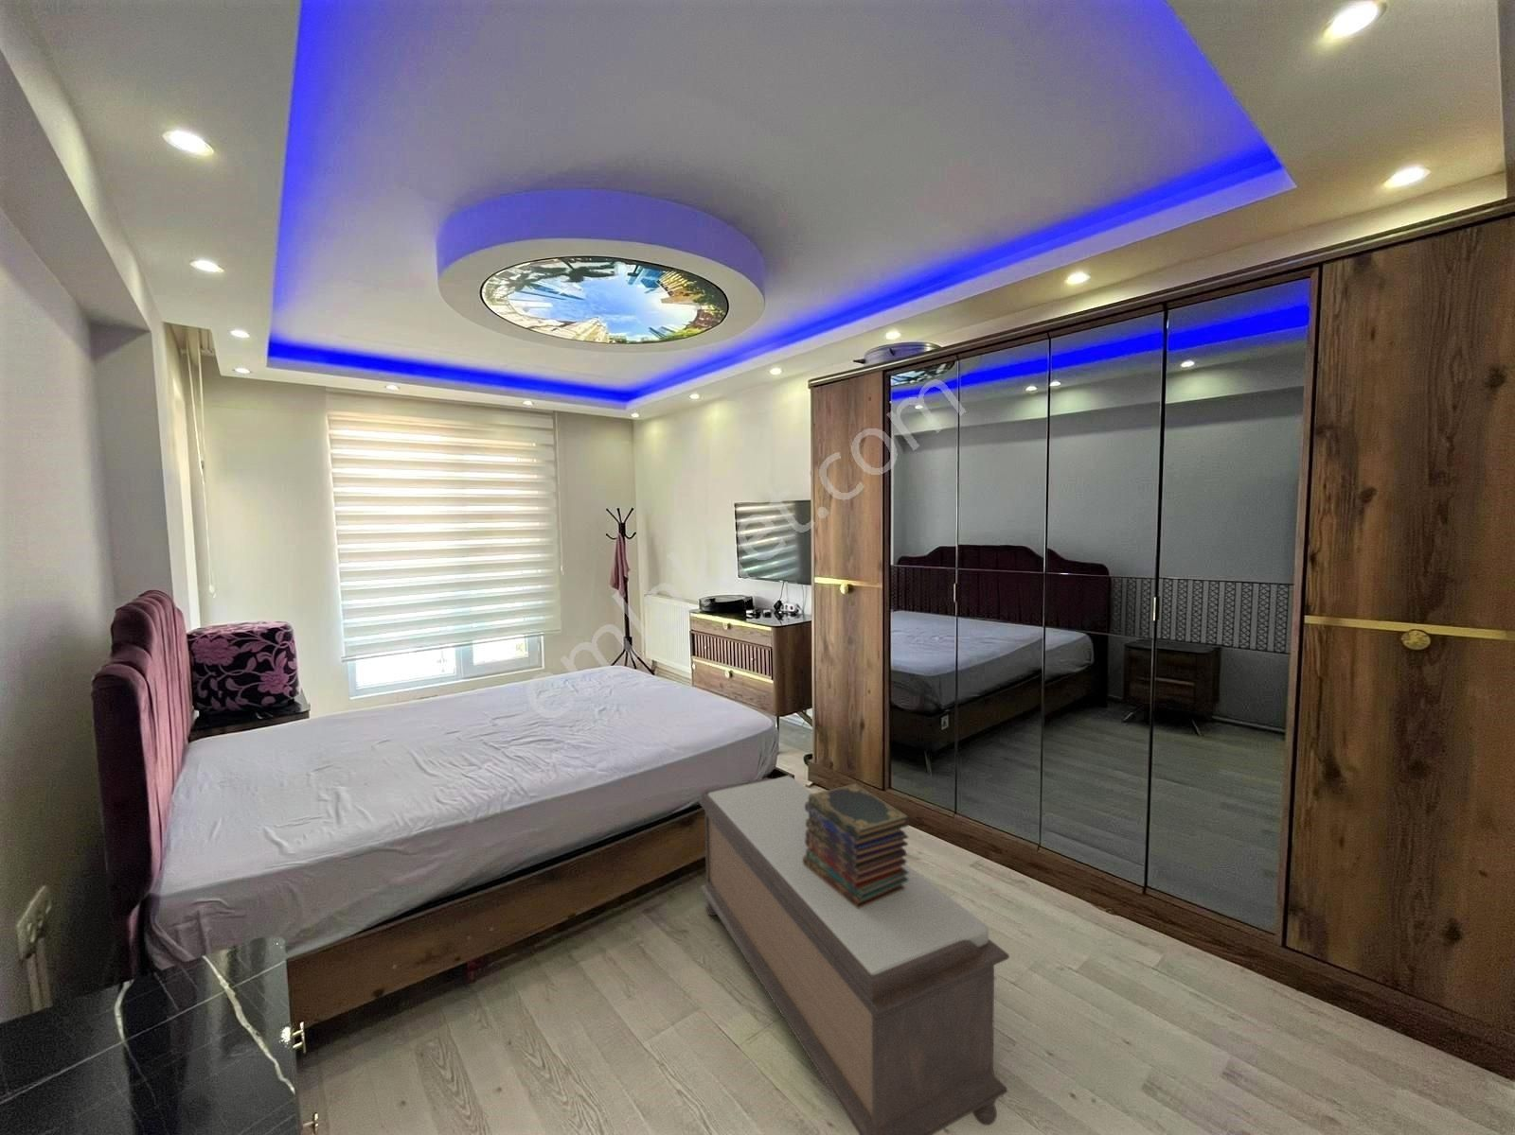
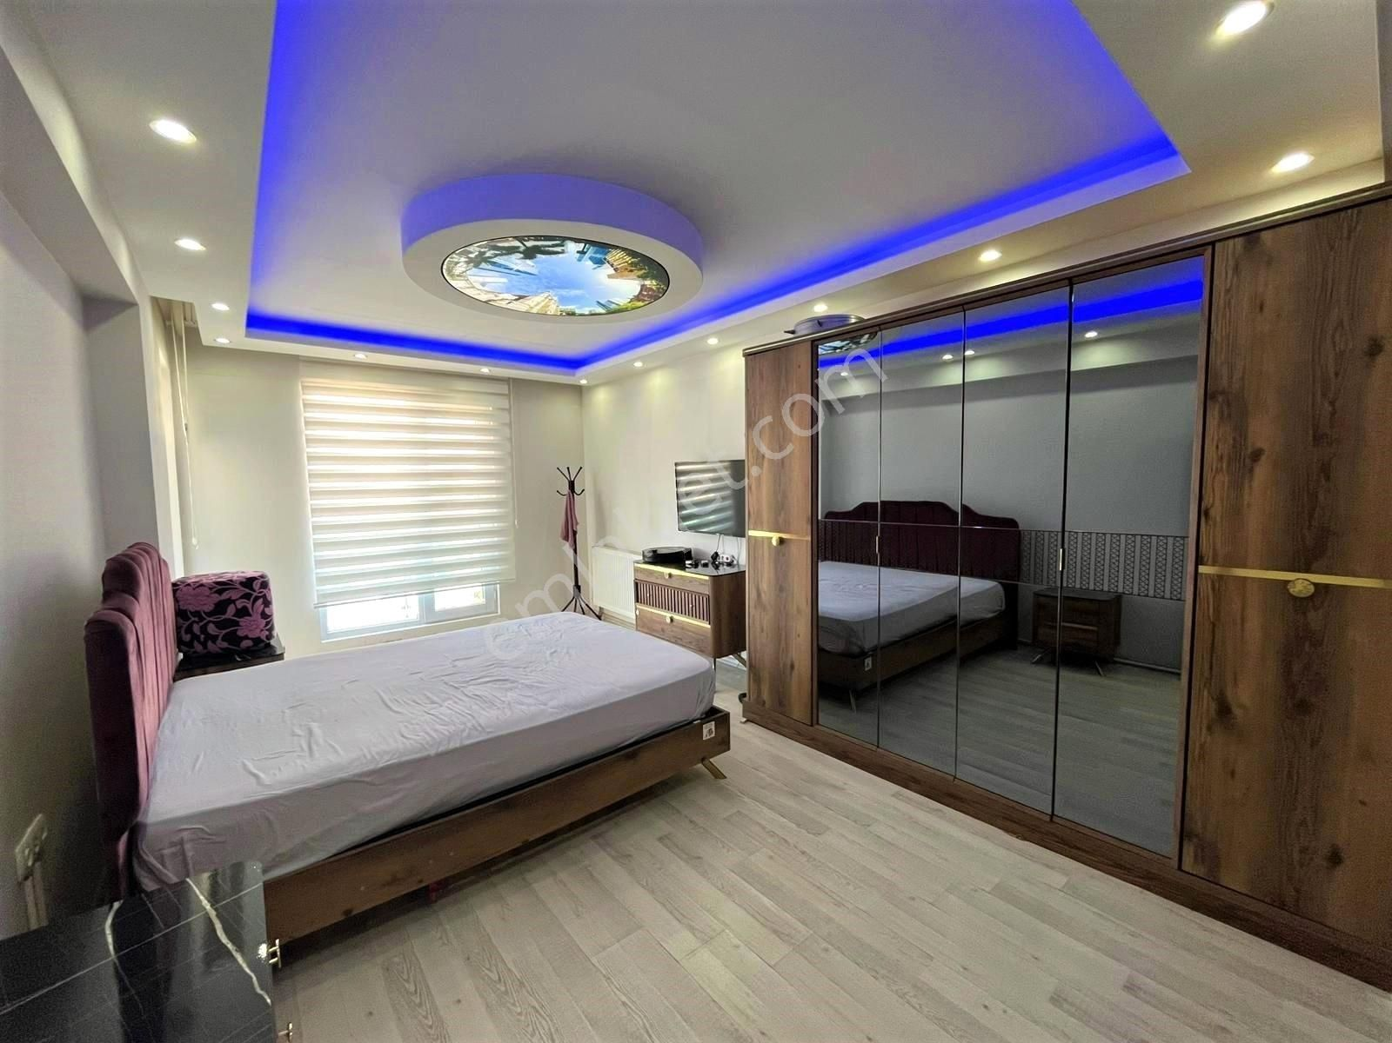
- book stack [803,782,911,908]
- bench [698,775,1010,1135]
